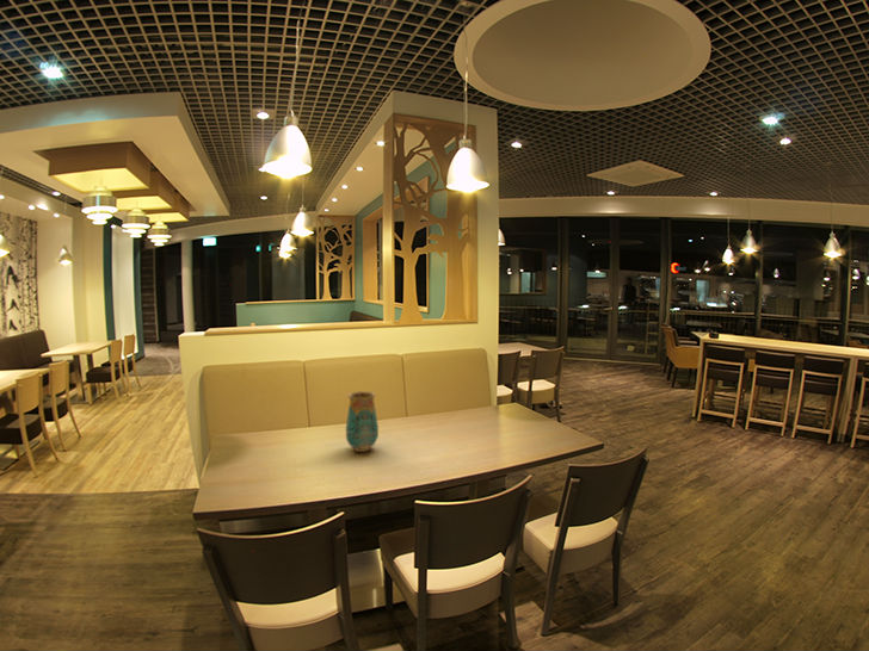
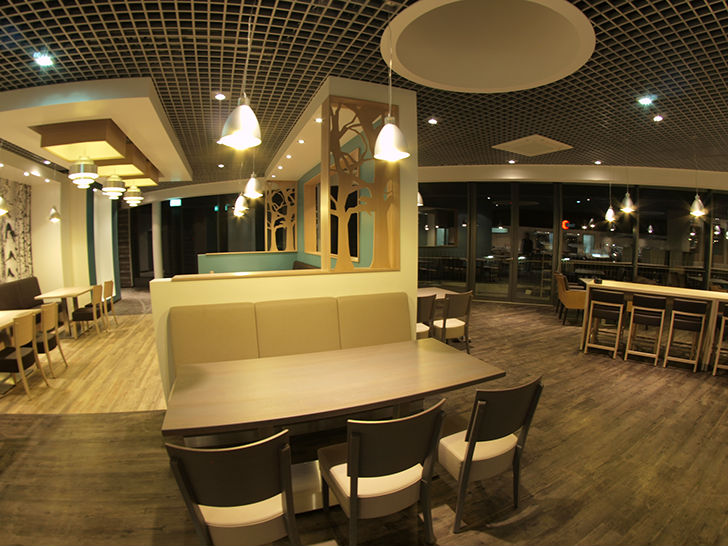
- vase [345,390,380,453]
